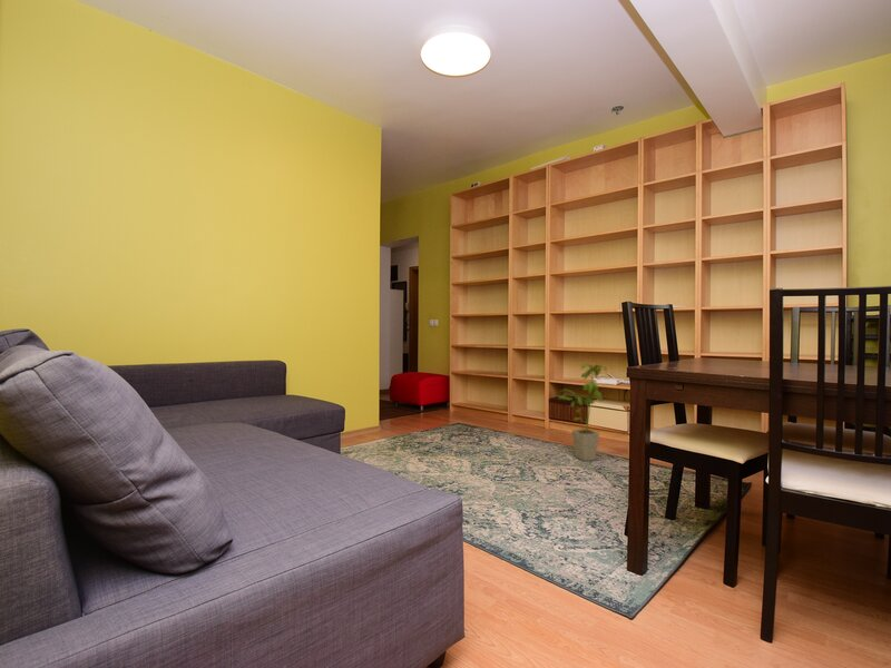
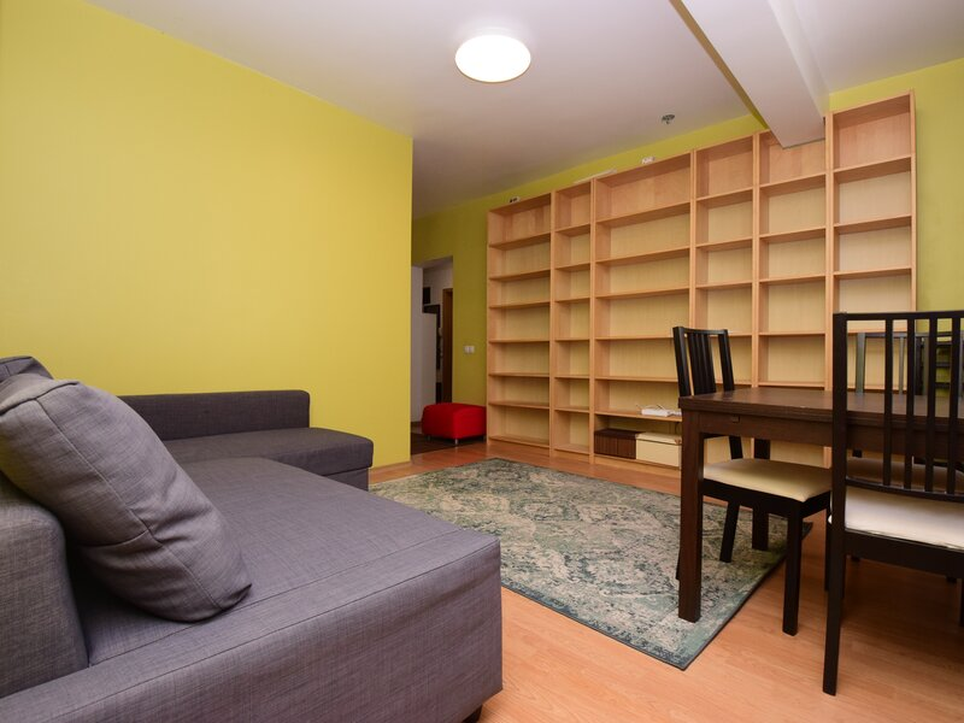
- house plant [557,363,608,462]
